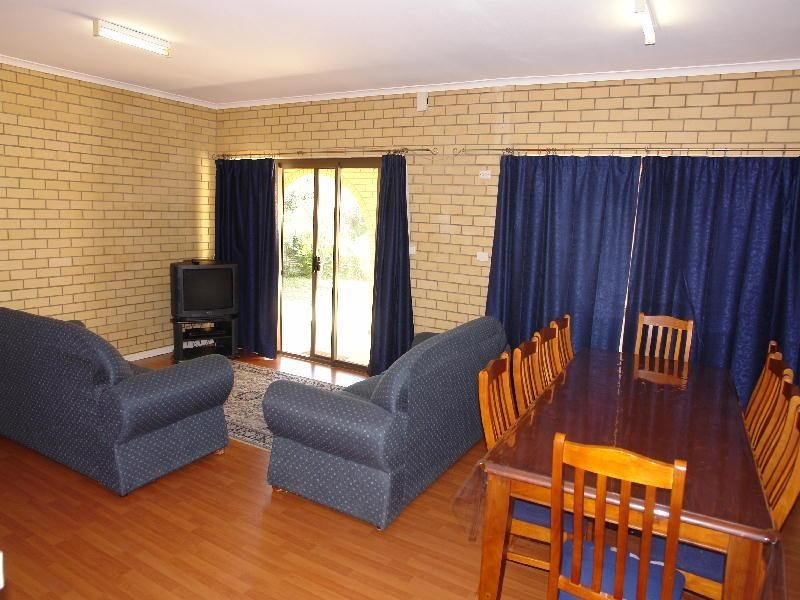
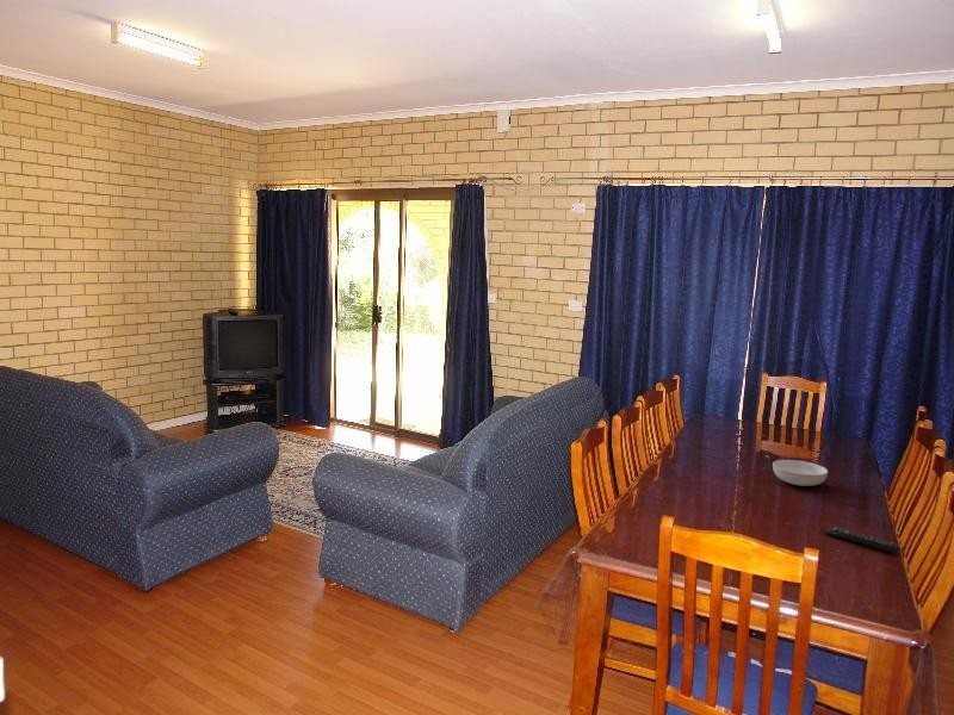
+ serving bowl [772,459,829,487]
+ remote control [824,526,902,555]
